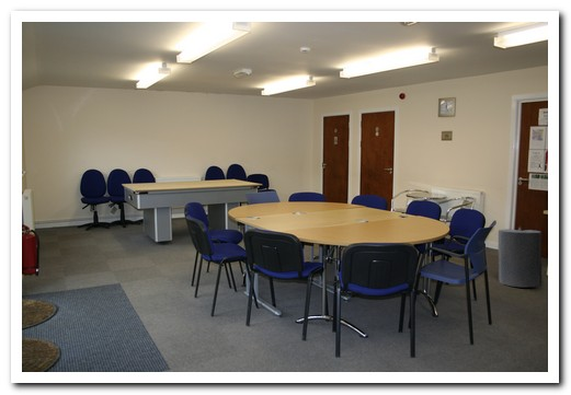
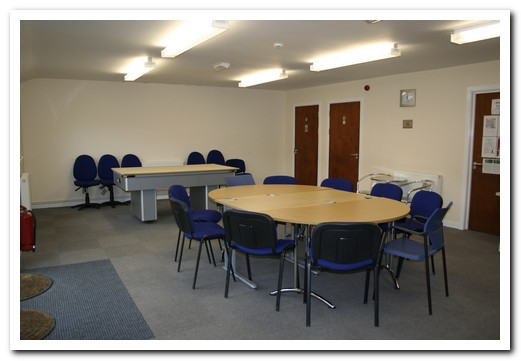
- trash can [498,226,543,289]
